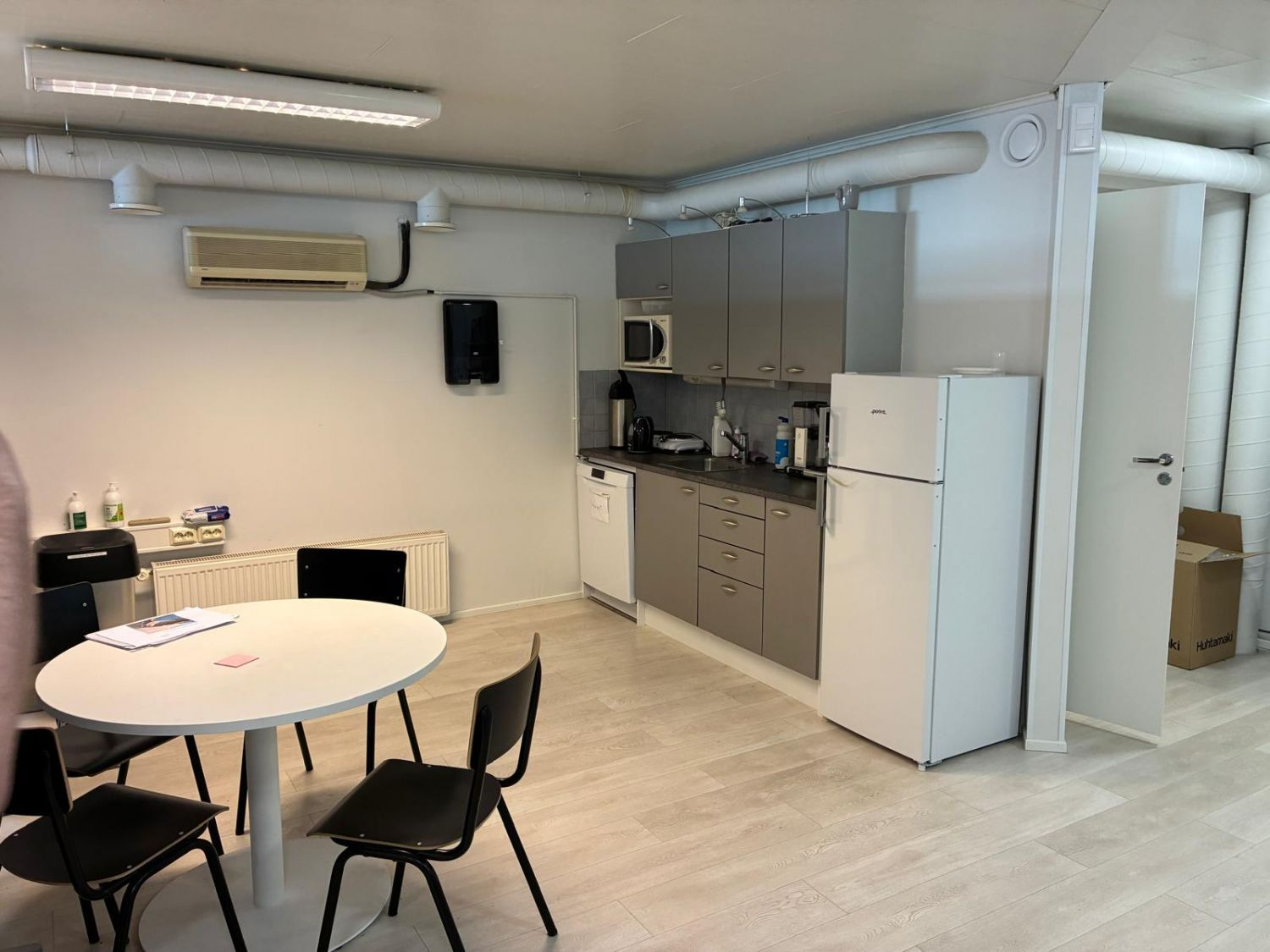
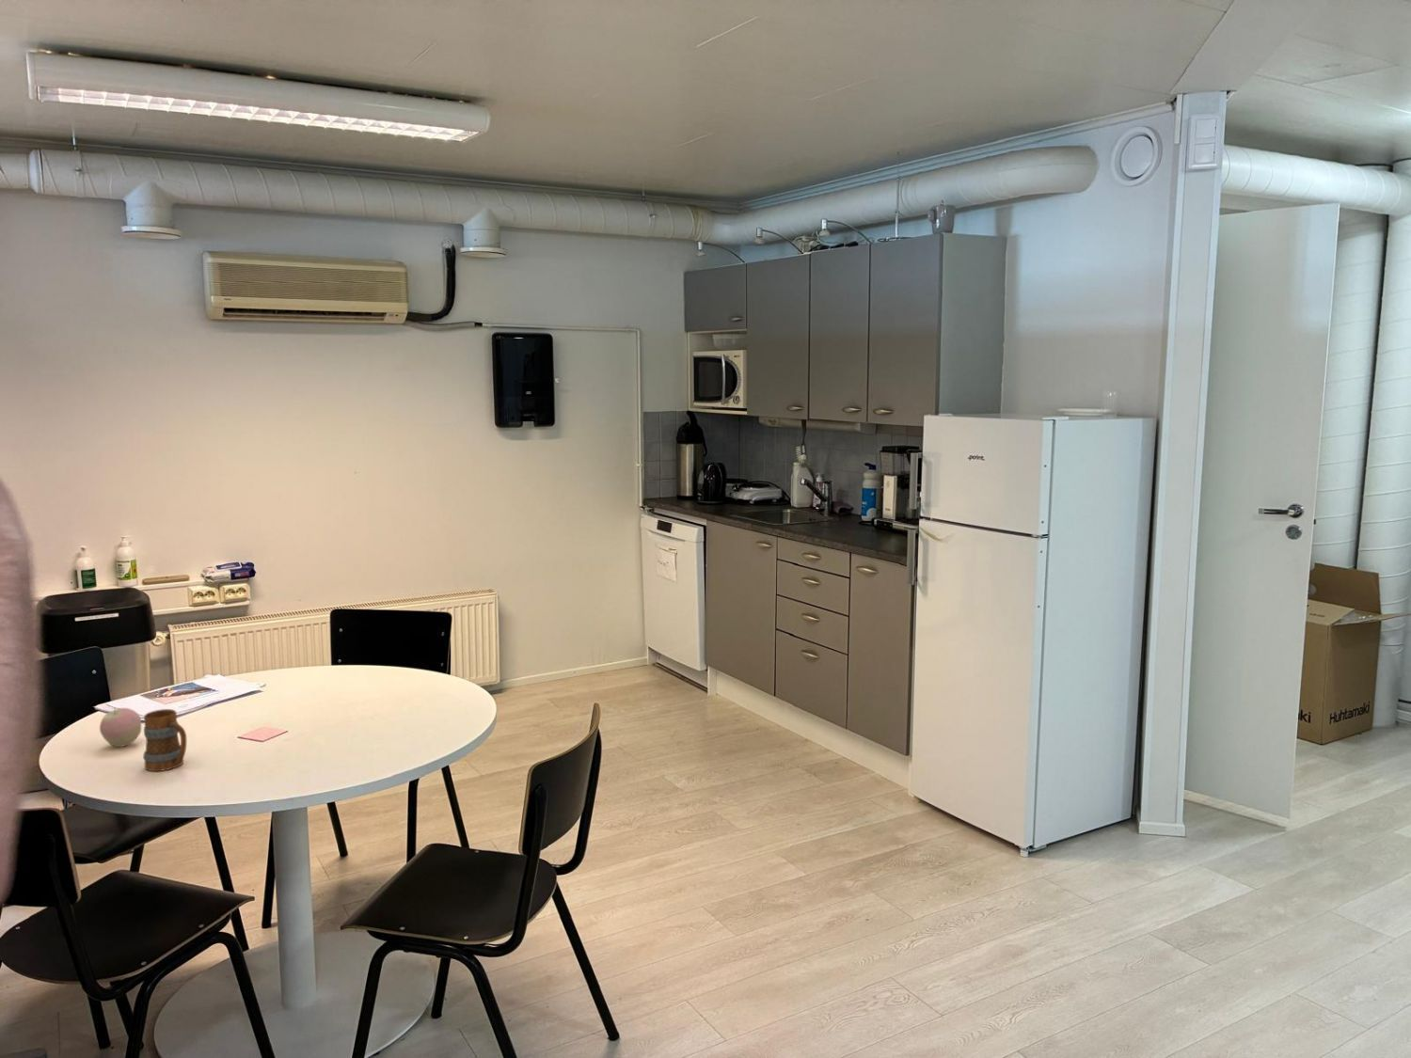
+ mug [142,708,187,772]
+ apple [99,707,142,748]
